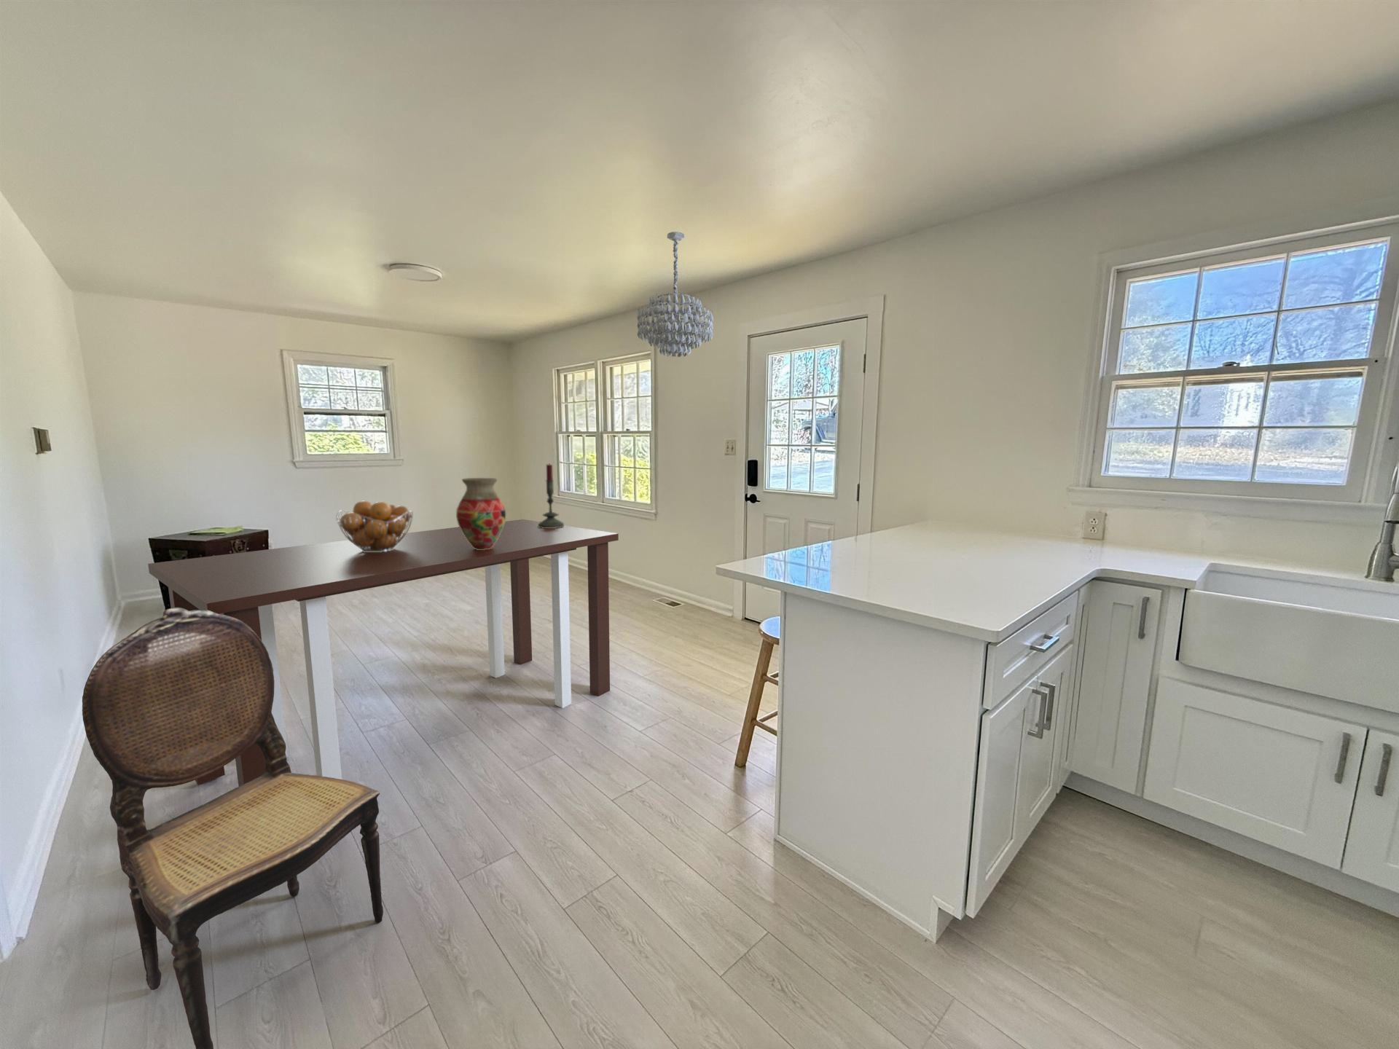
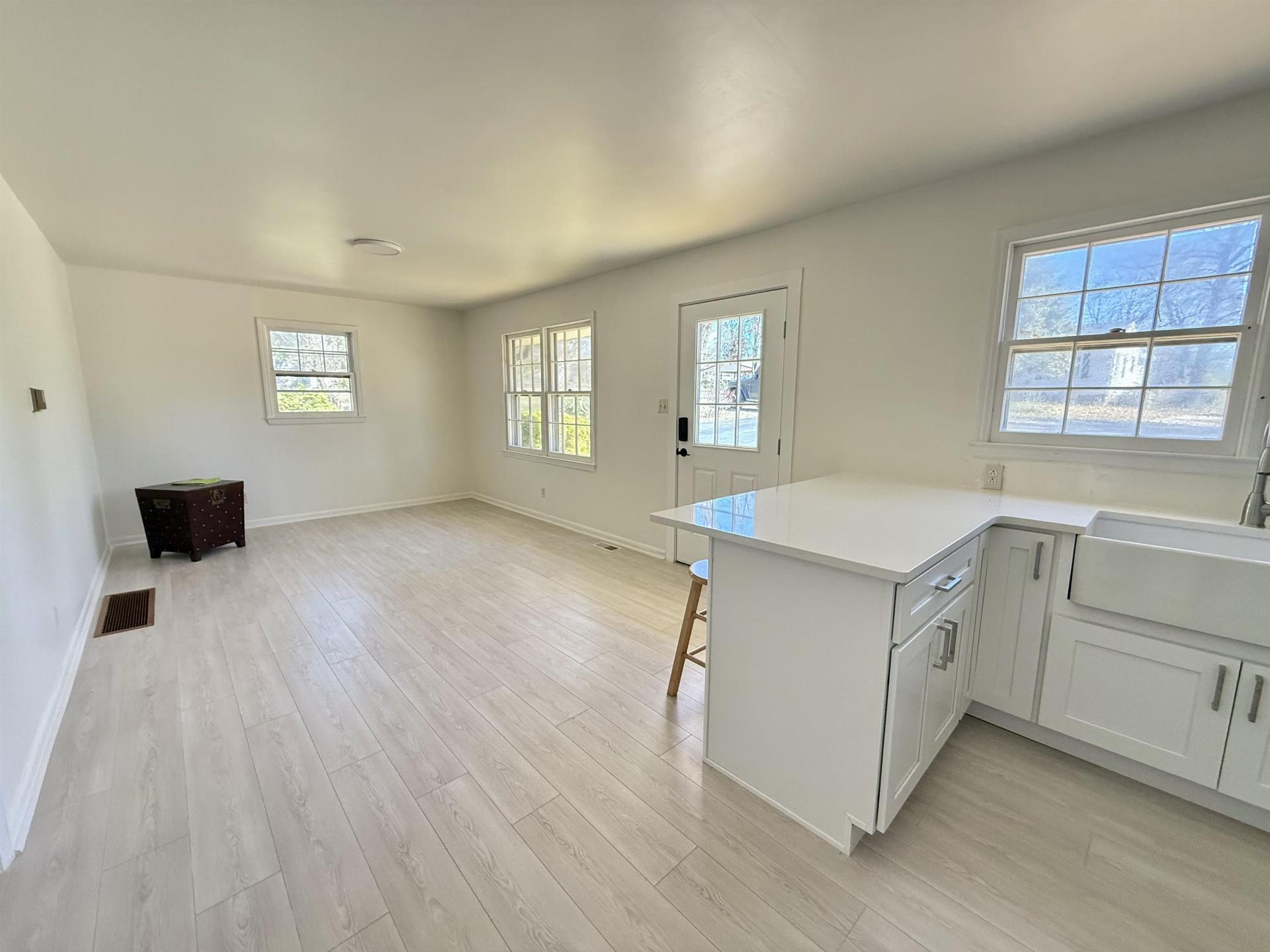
- dining chair [82,607,384,1049]
- vase [455,477,507,550]
- chandelier [636,231,714,358]
- dining table [148,519,619,787]
- candle [538,464,565,528]
- fruit basket [336,500,414,552]
